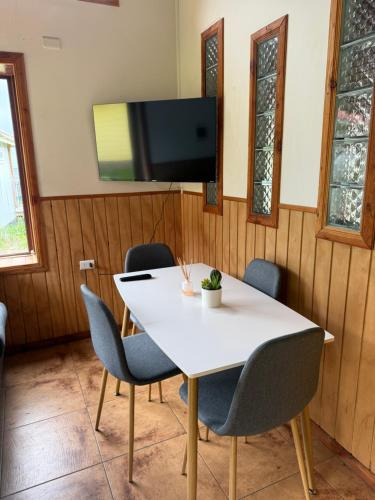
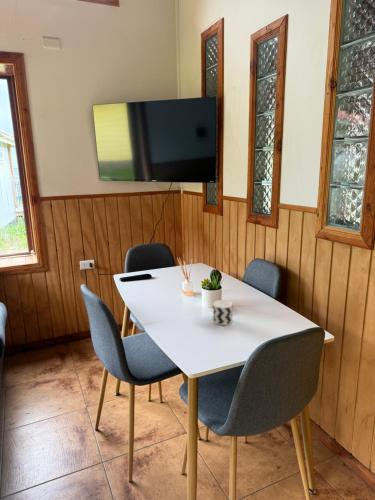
+ cup [212,299,233,326]
